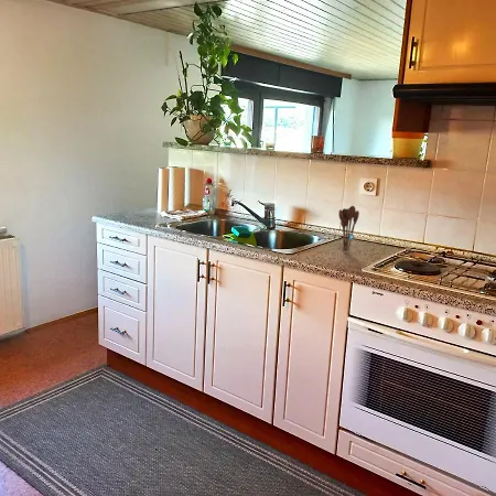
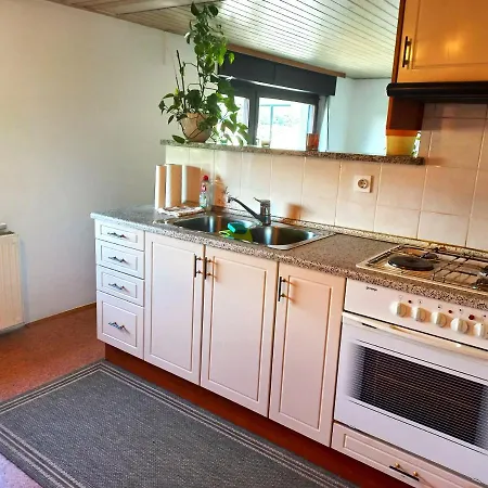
- utensil holder [337,205,360,252]
